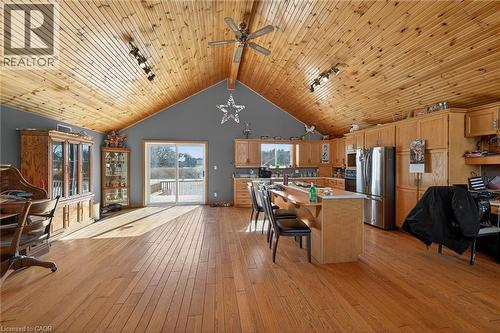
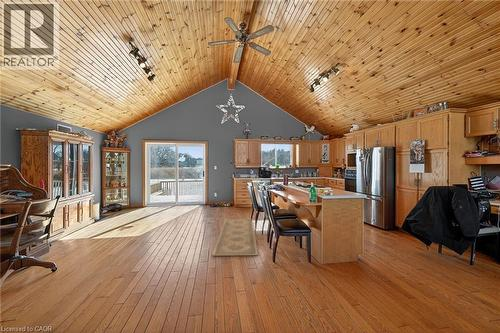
+ rug [211,218,259,257]
